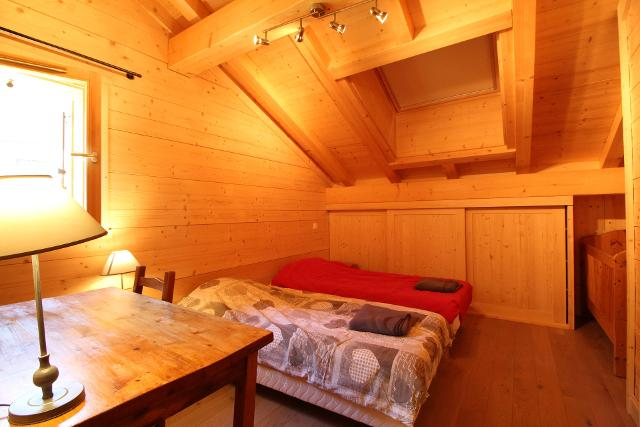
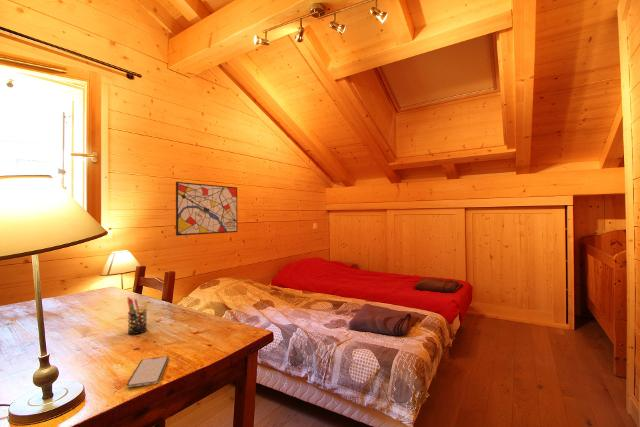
+ wall art [175,181,238,237]
+ pen holder [126,296,150,335]
+ smartphone [125,355,170,388]
